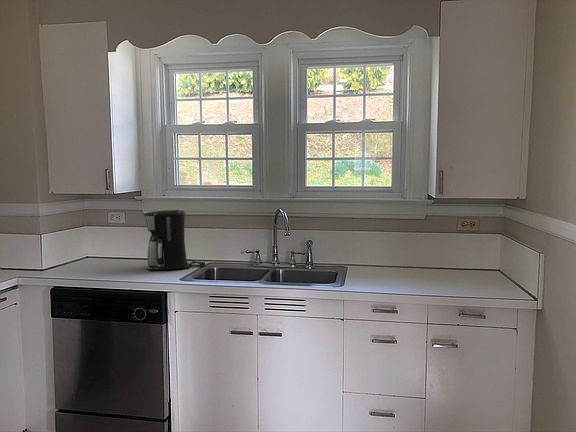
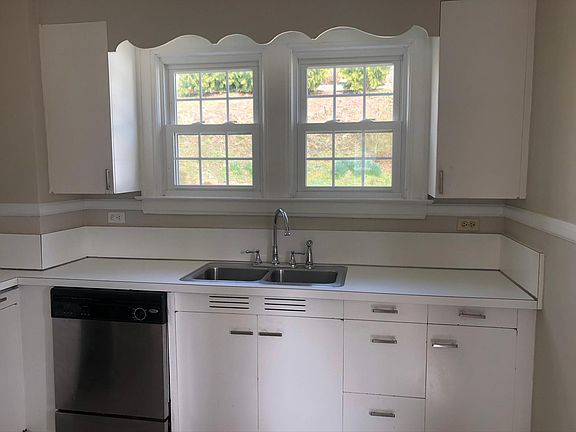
- coffee maker [143,209,206,271]
